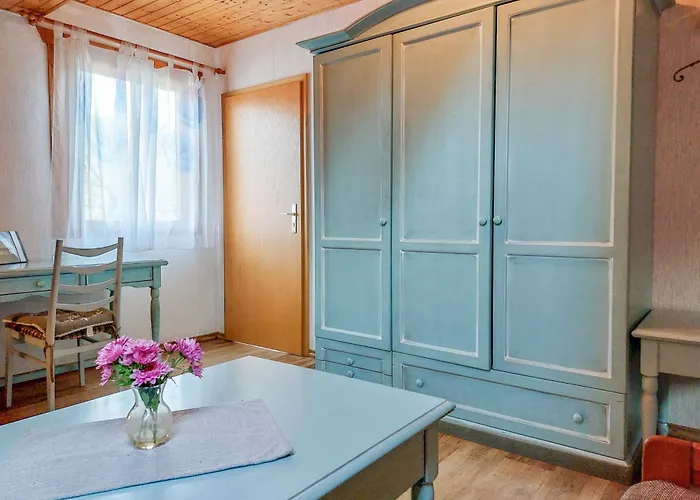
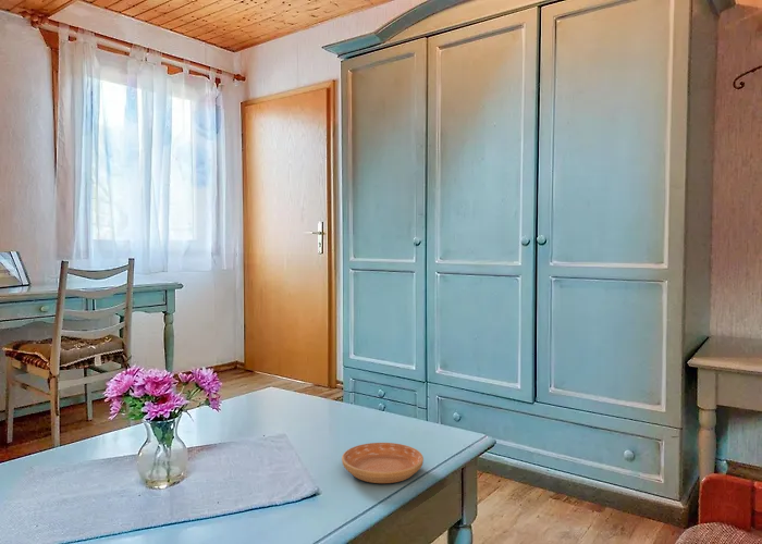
+ saucer [341,442,425,484]
